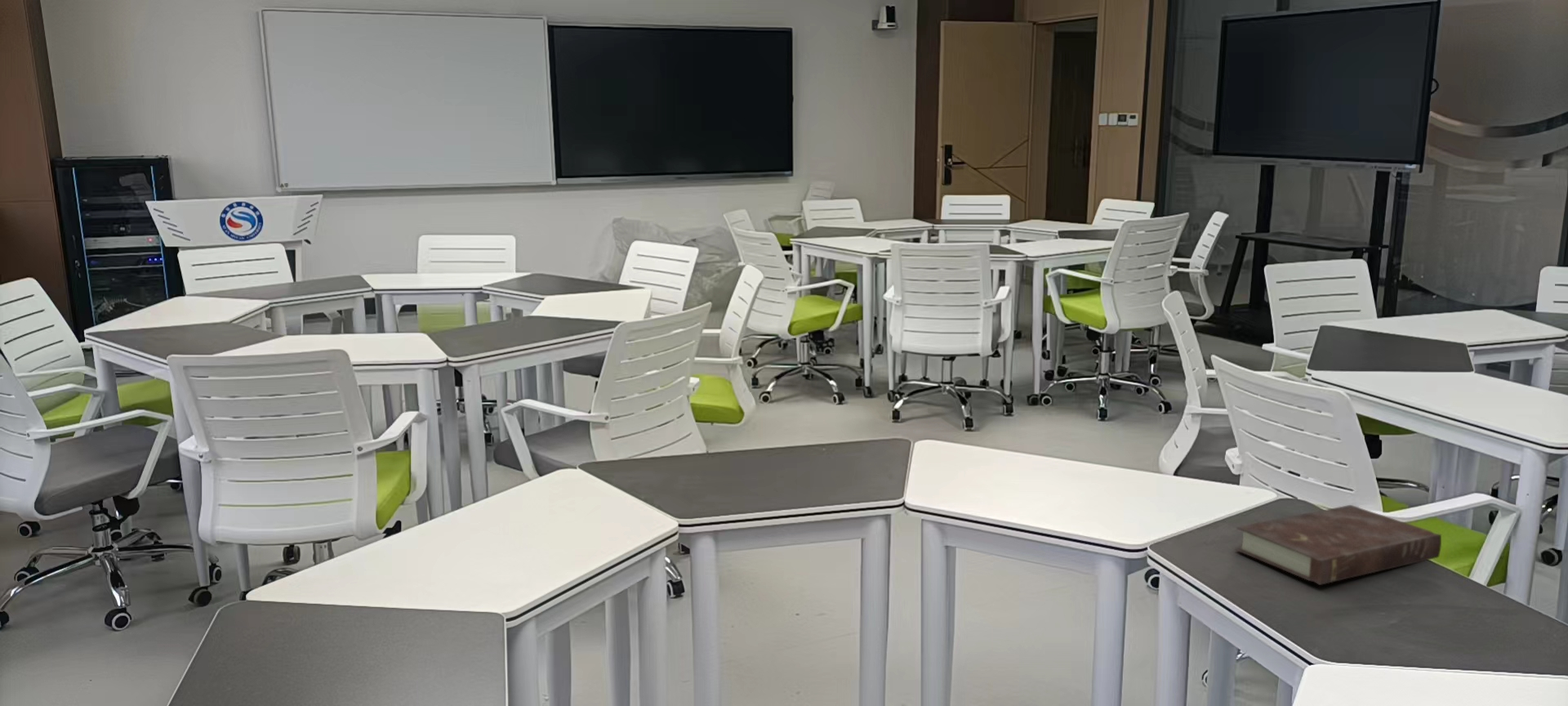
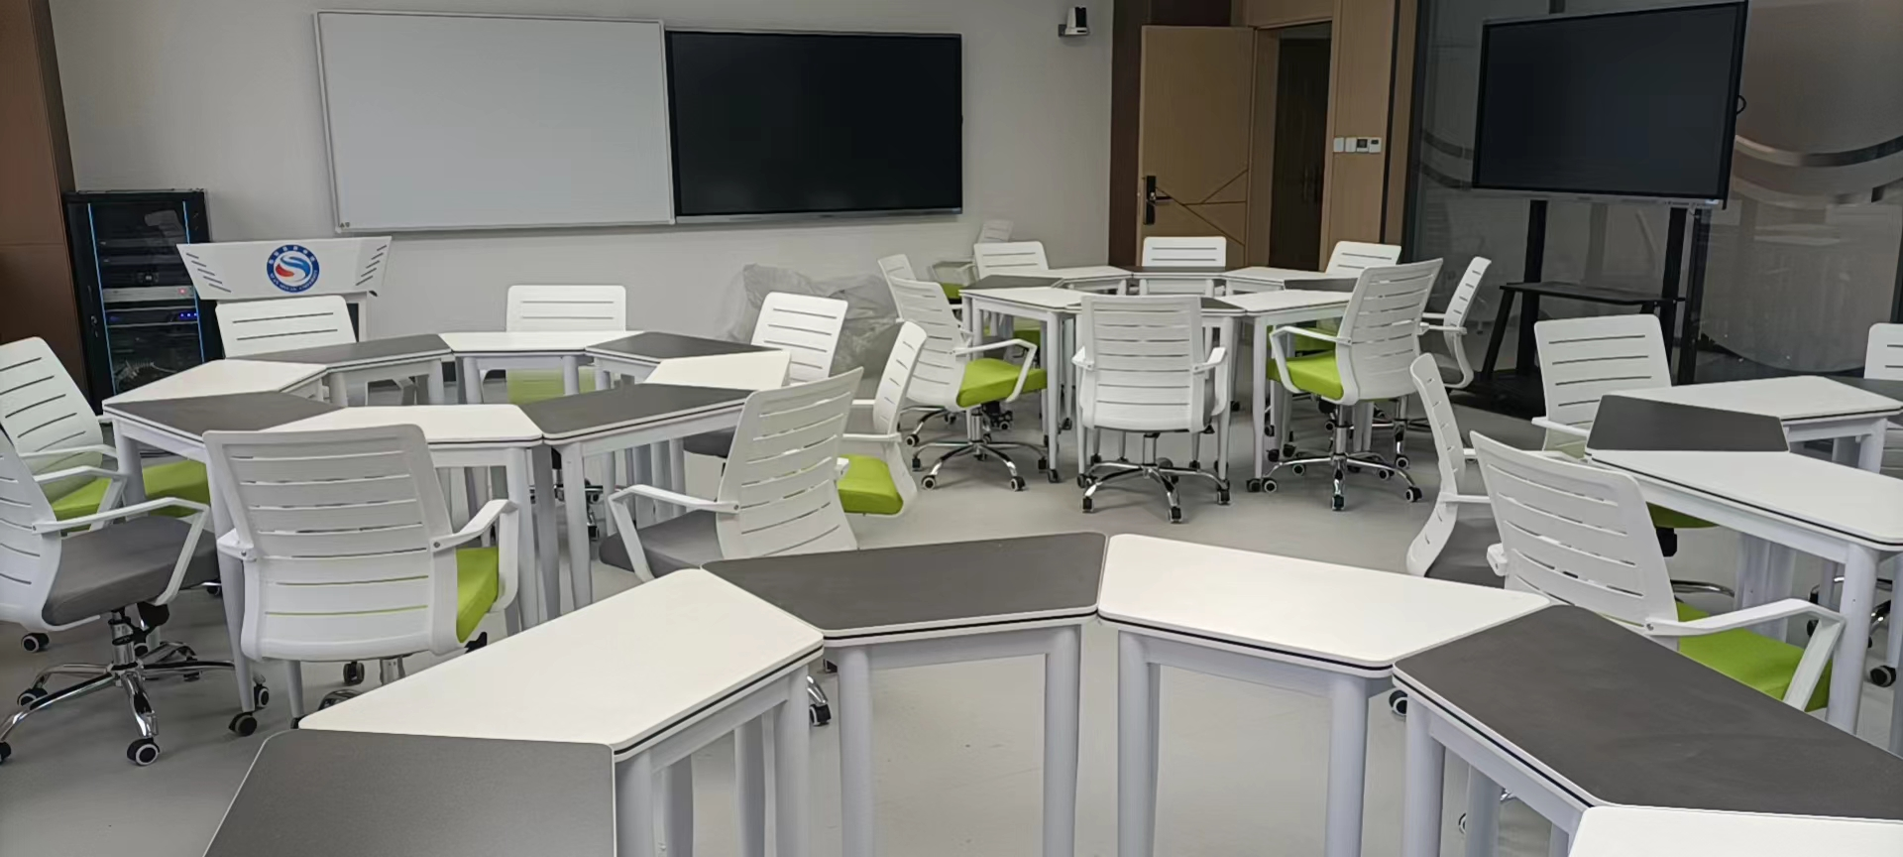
- book [1234,504,1442,586]
